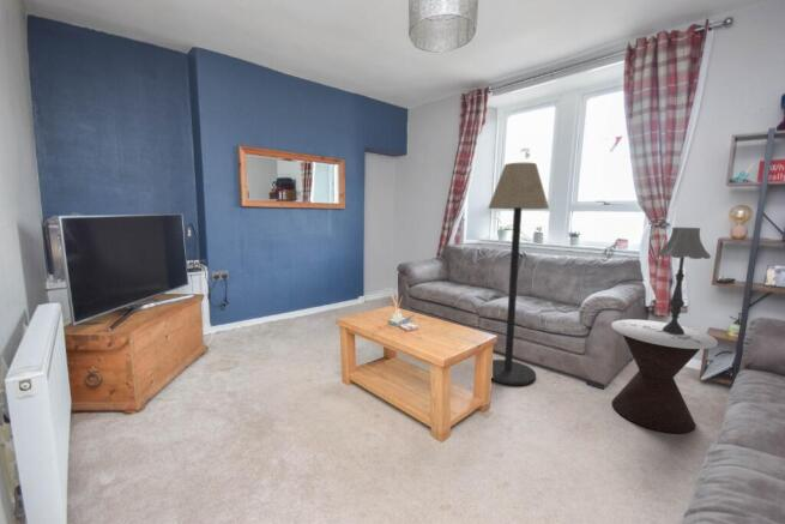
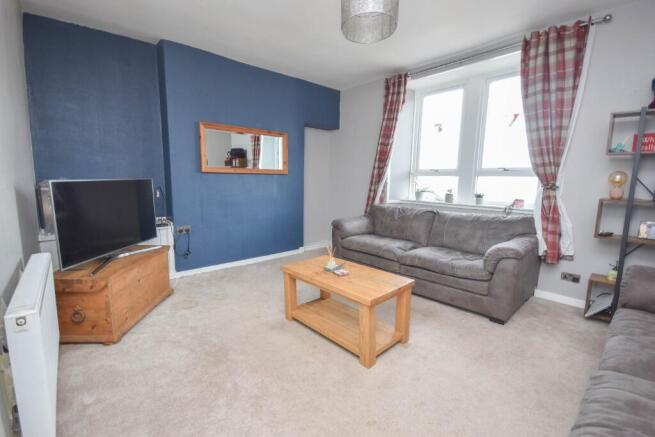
- table lamp [656,227,712,335]
- floor lamp [487,162,550,386]
- side table [610,318,719,434]
